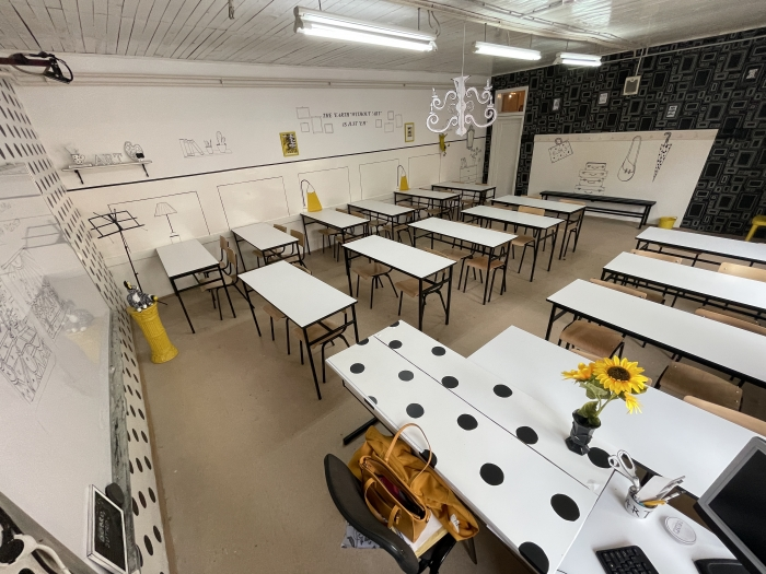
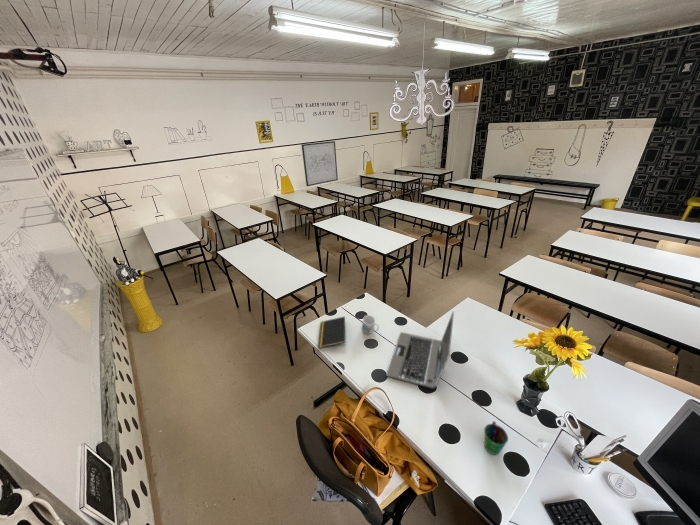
+ laptop [385,310,455,390]
+ mug [361,314,380,335]
+ notepad [317,316,346,349]
+ wall art [301,140,339,187]
+ cup [483,420,509,456]
